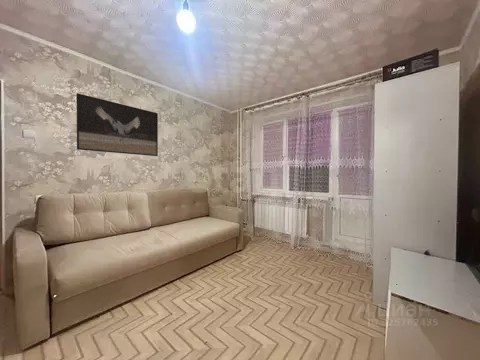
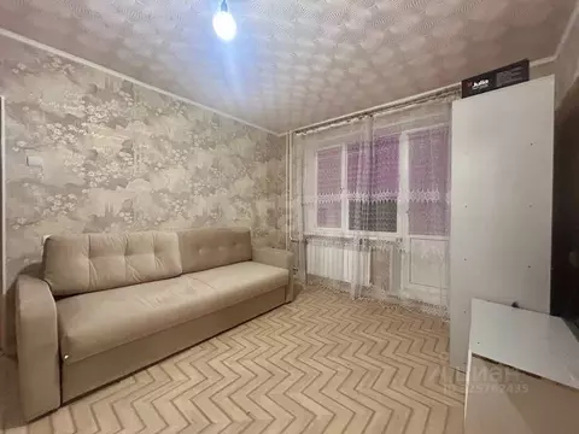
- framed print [76,92,159,157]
